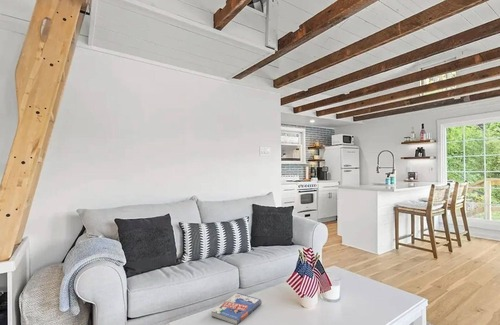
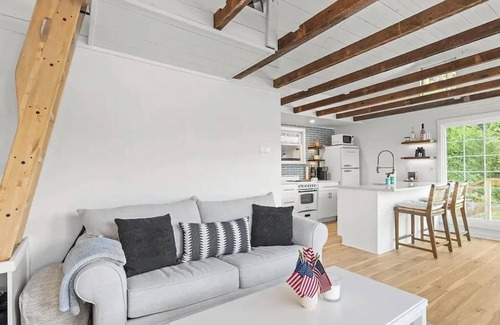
- book [211,292,262,325]
